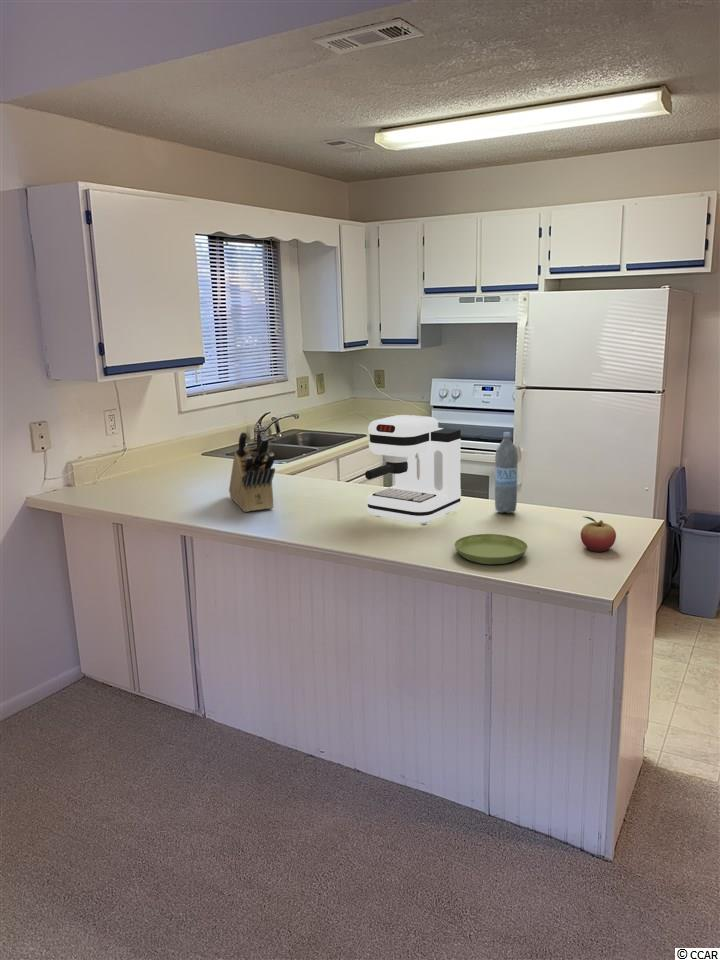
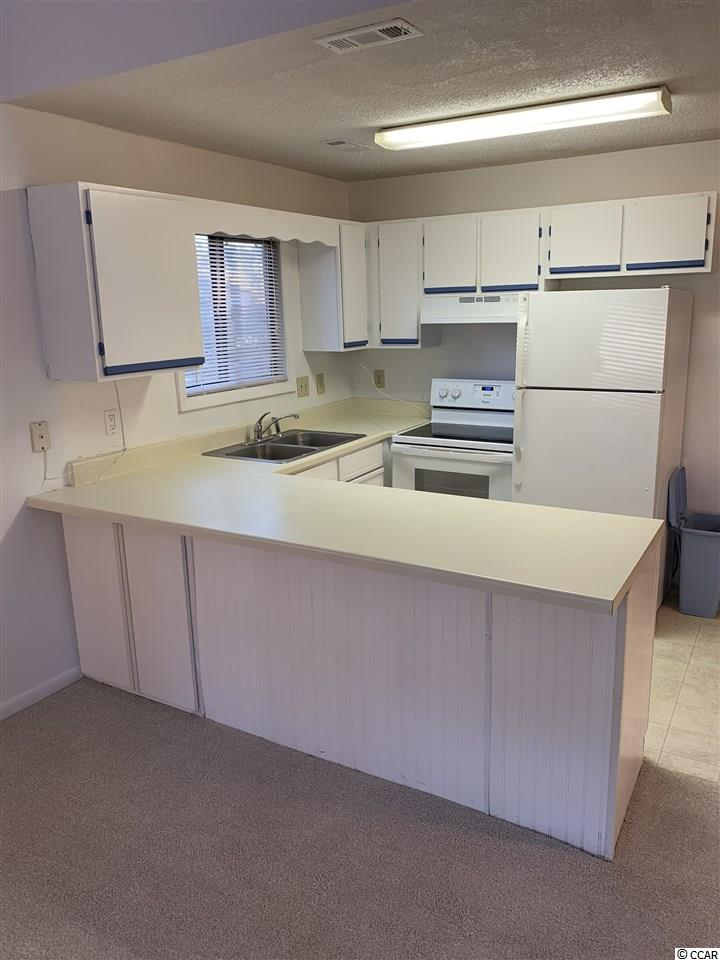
- saucer [453,533,528,565]
- knife block [228,425,276,513]
- water bottle [494,431,519,514]
- coffee maker [364,414,462,525]
- fruit [580,515,617,553]
